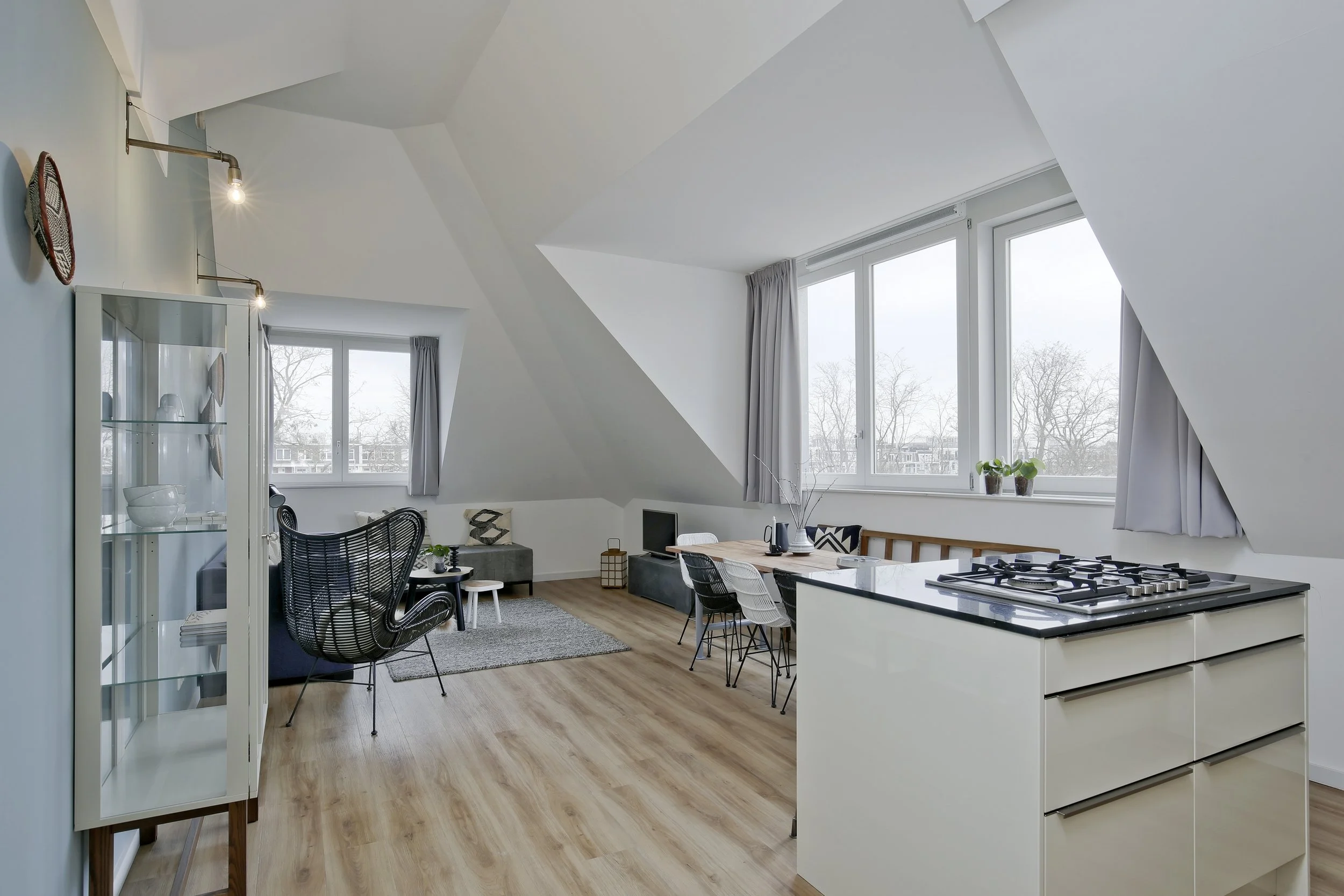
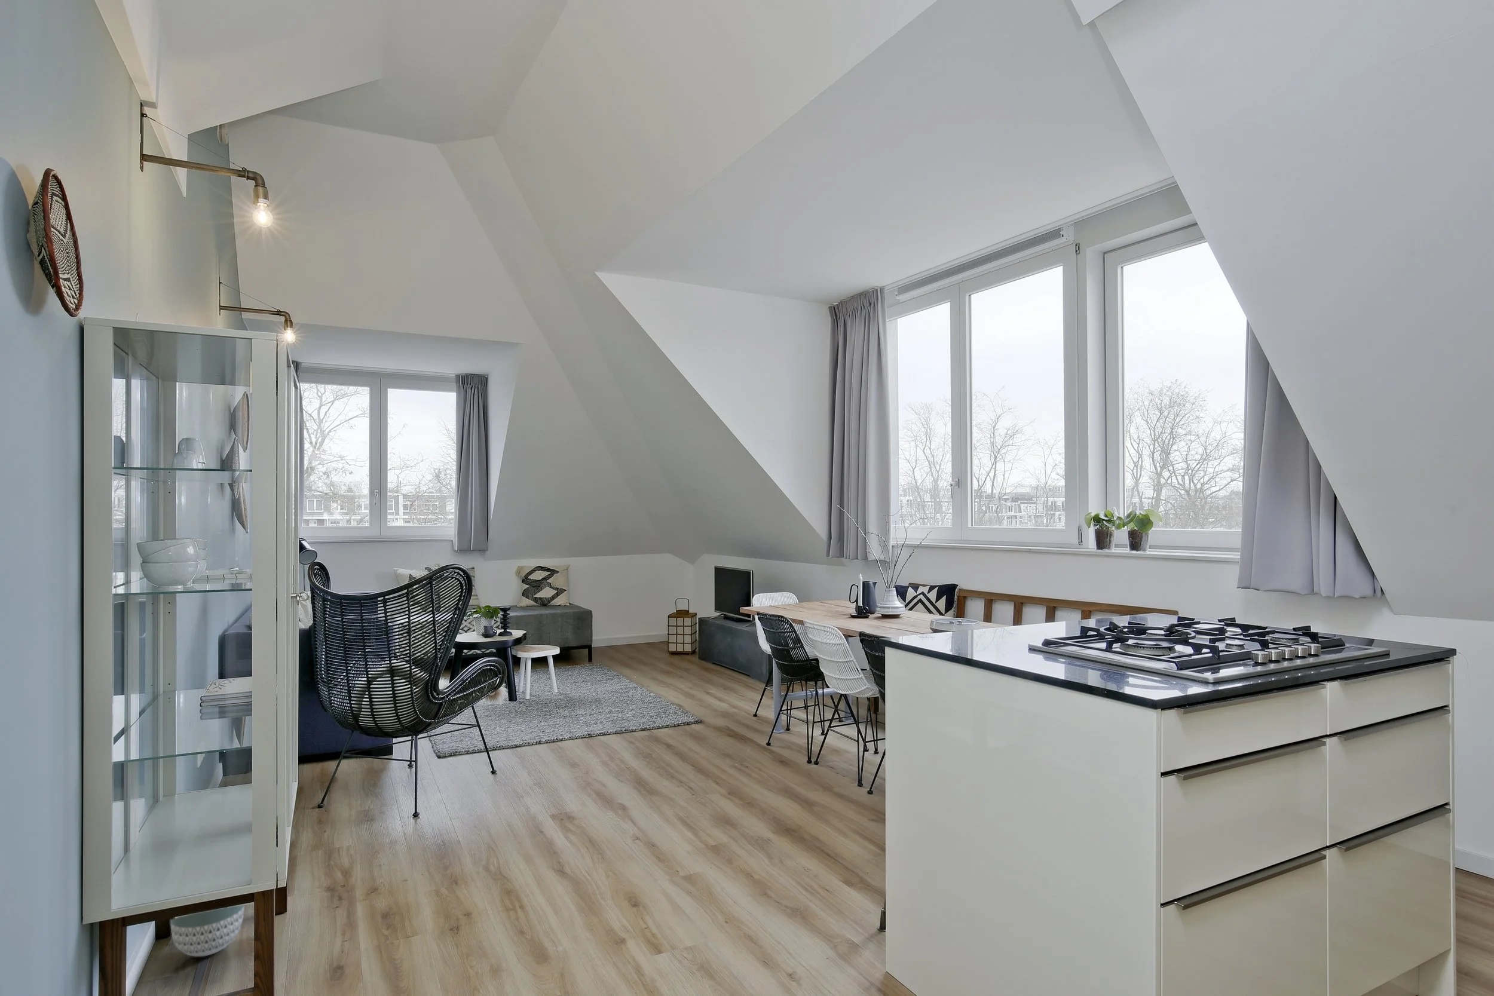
+ planter [170,905,245,957]
